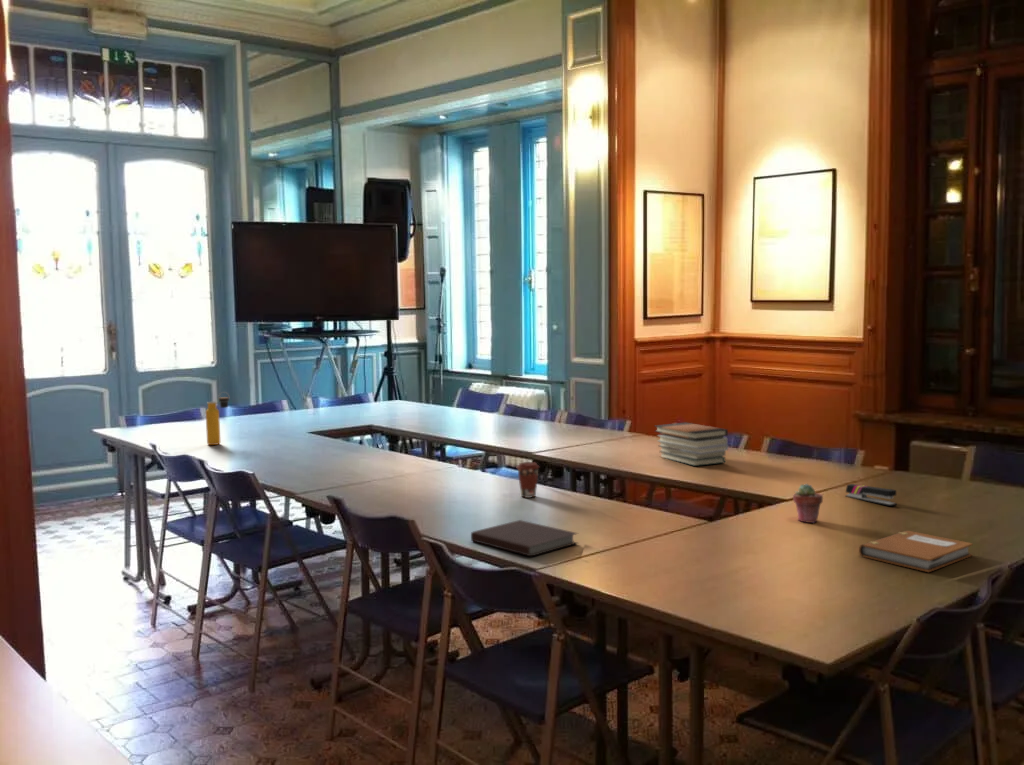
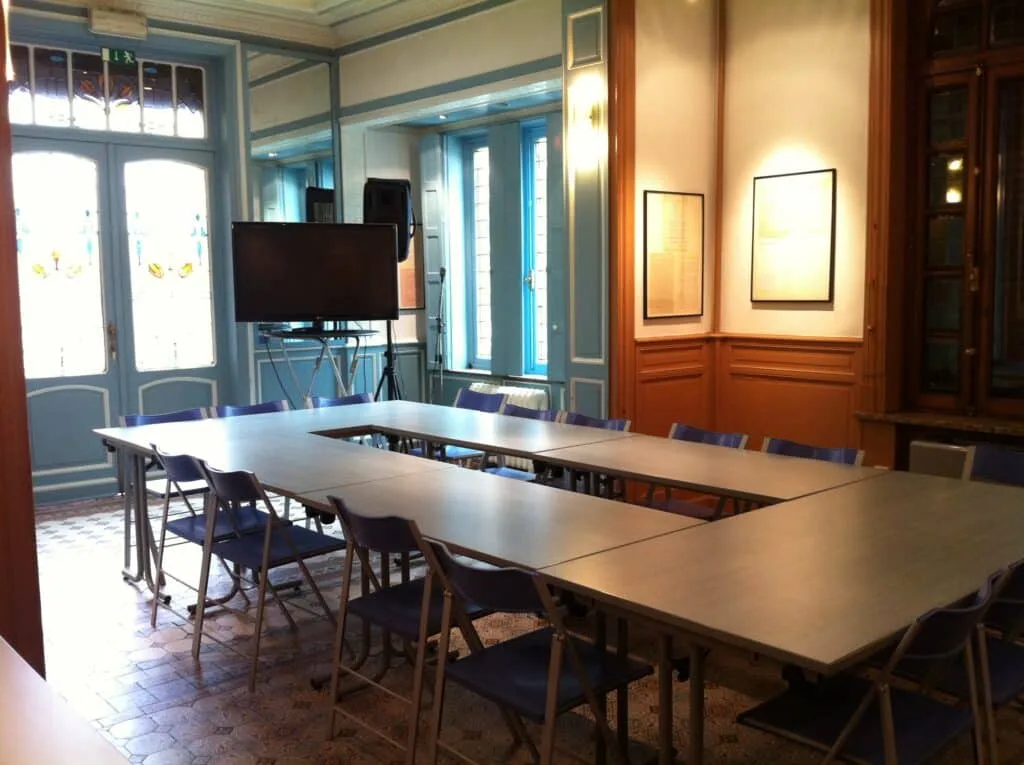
- water bottle [205,391,230,446]
- potted succulent [792,483,824,524]
- stapler [844,483,898,507]
- notebook [858,530,974,573]
- book stack [653,422,729,467]
- coffee cup [516,461,540,499]
- notebook [470,519,579,557]
